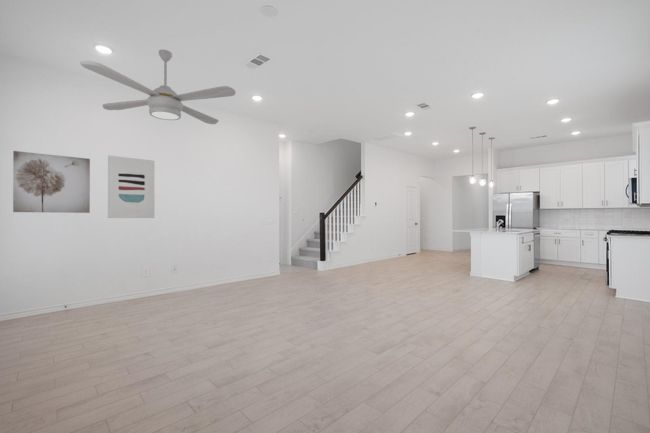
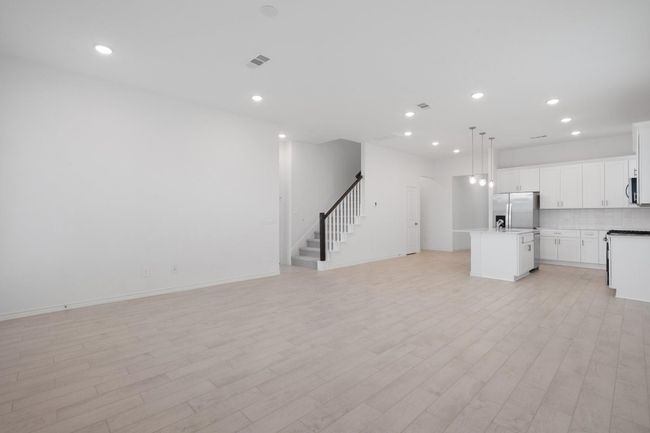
- wall art [107,155,155,219]
- wall art [12,150,91,214]
- ceiling fan [79,49,237,125]
